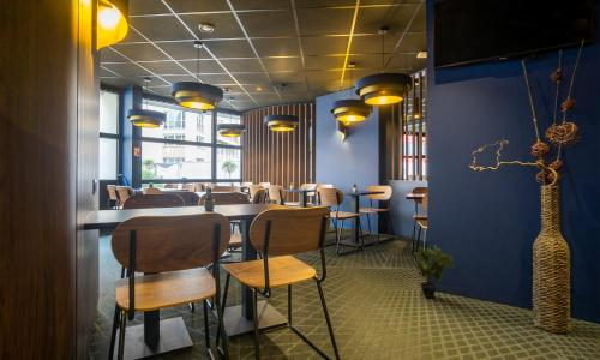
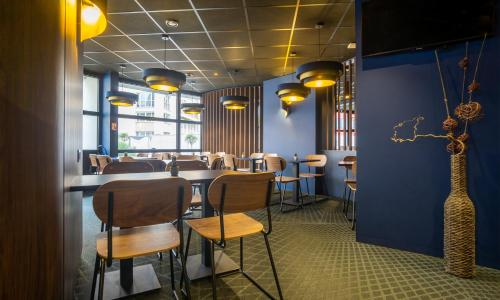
- potted plant [412,244,456,299]
